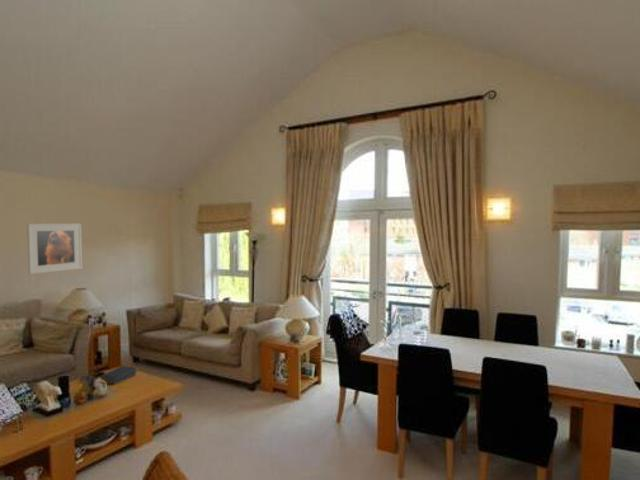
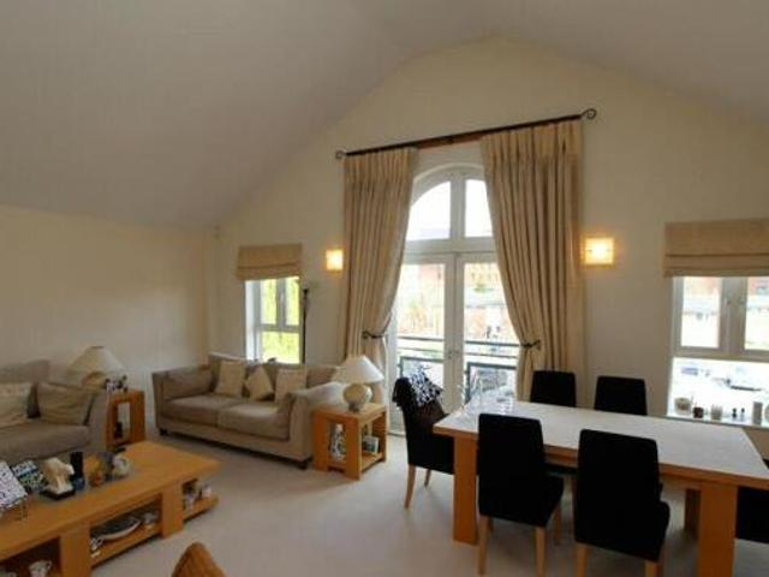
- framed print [26,222,83,275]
- book [99,365,137,386]
